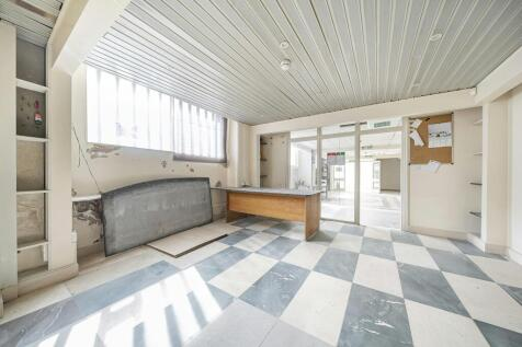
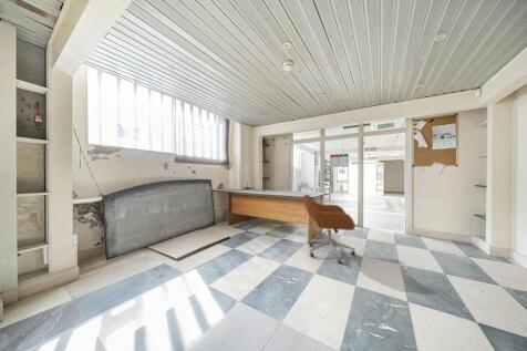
+ office chair [301,194,356,265]
